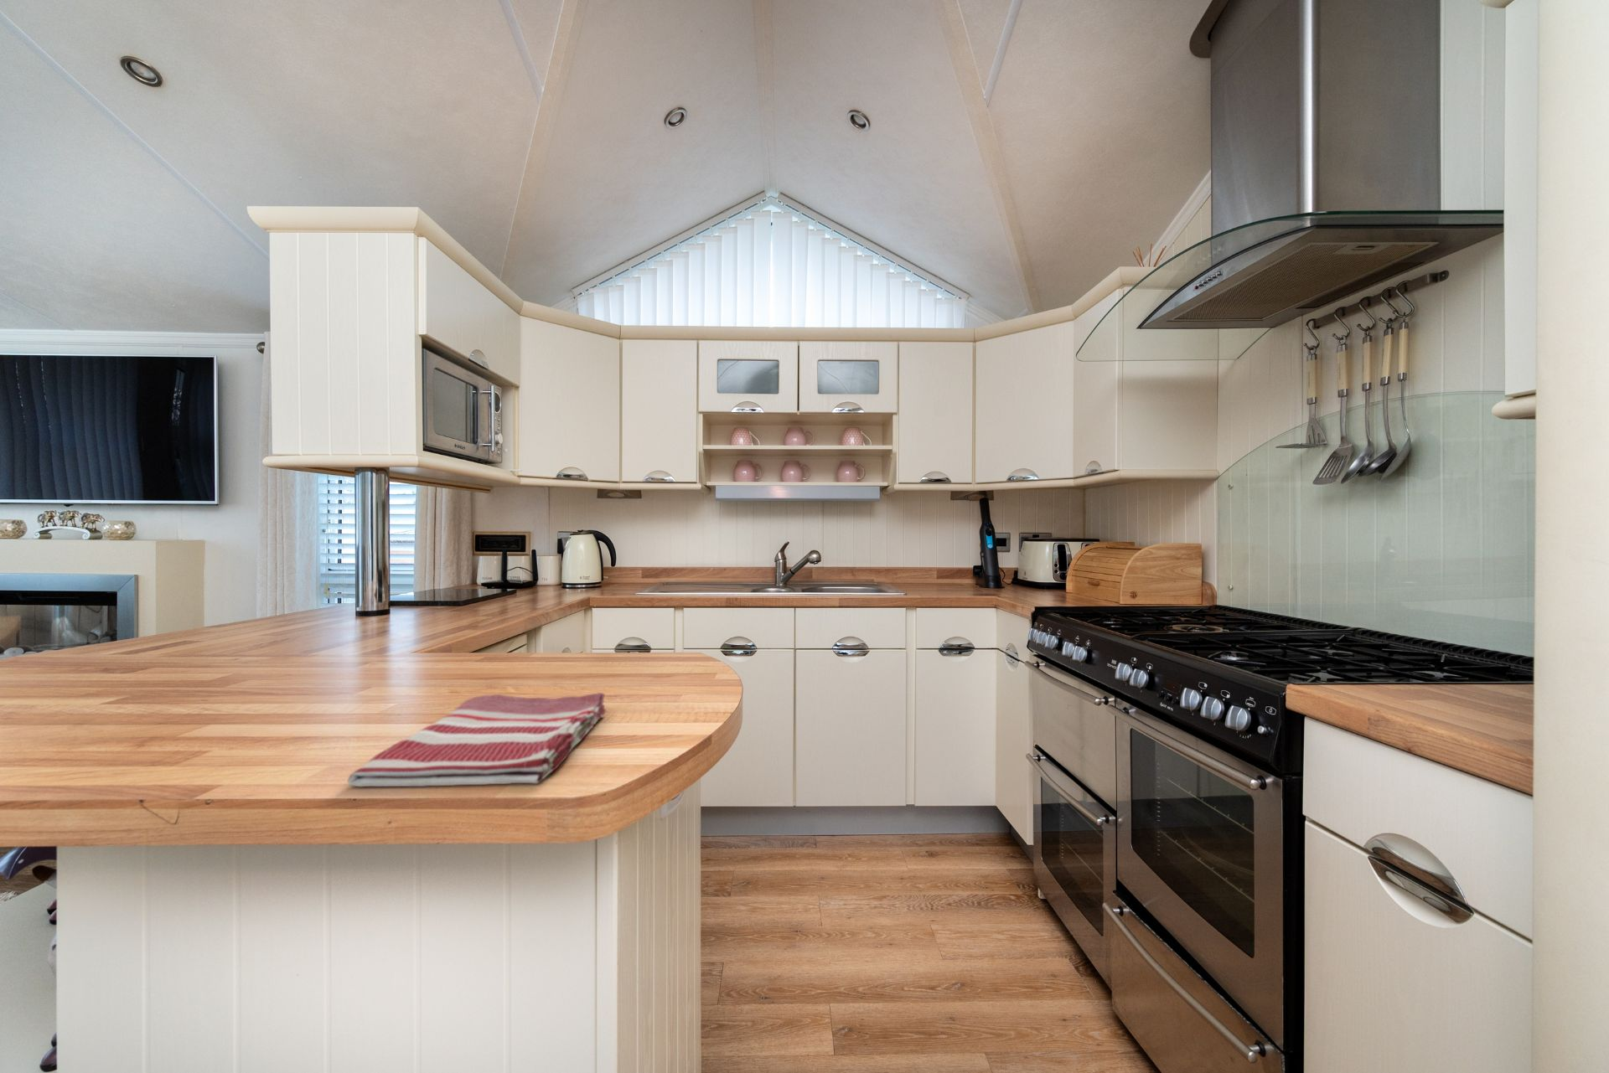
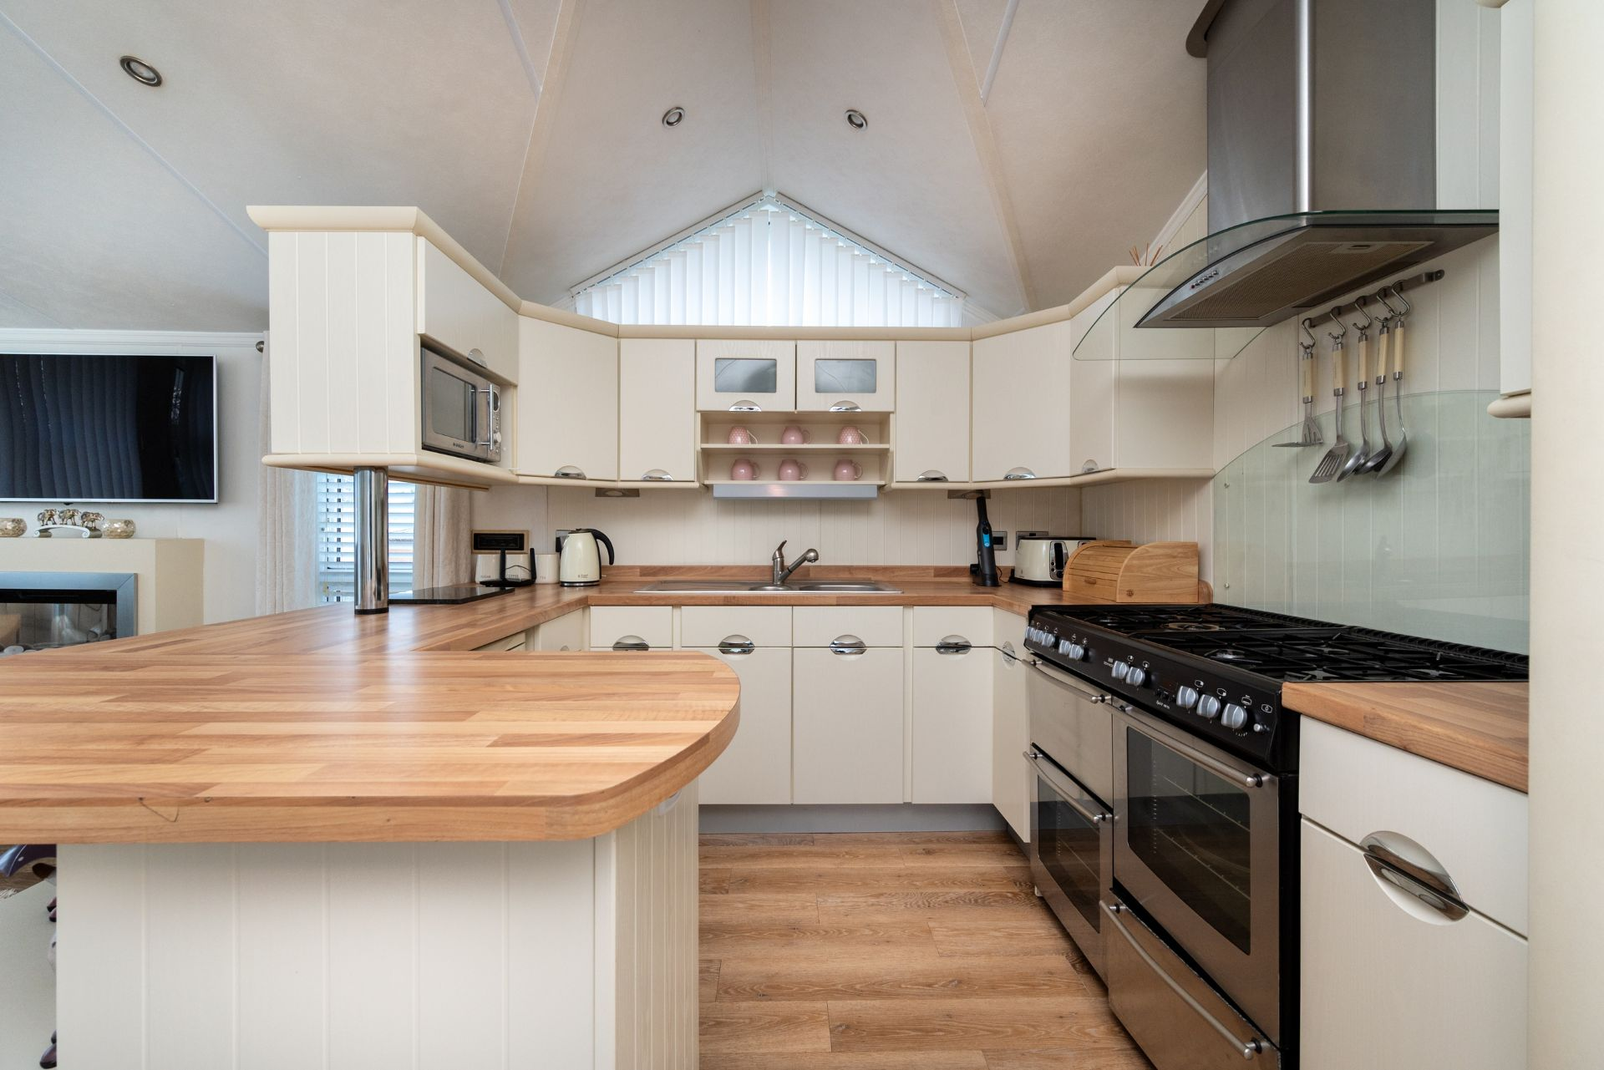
- dish towel [347,692,606,788]
